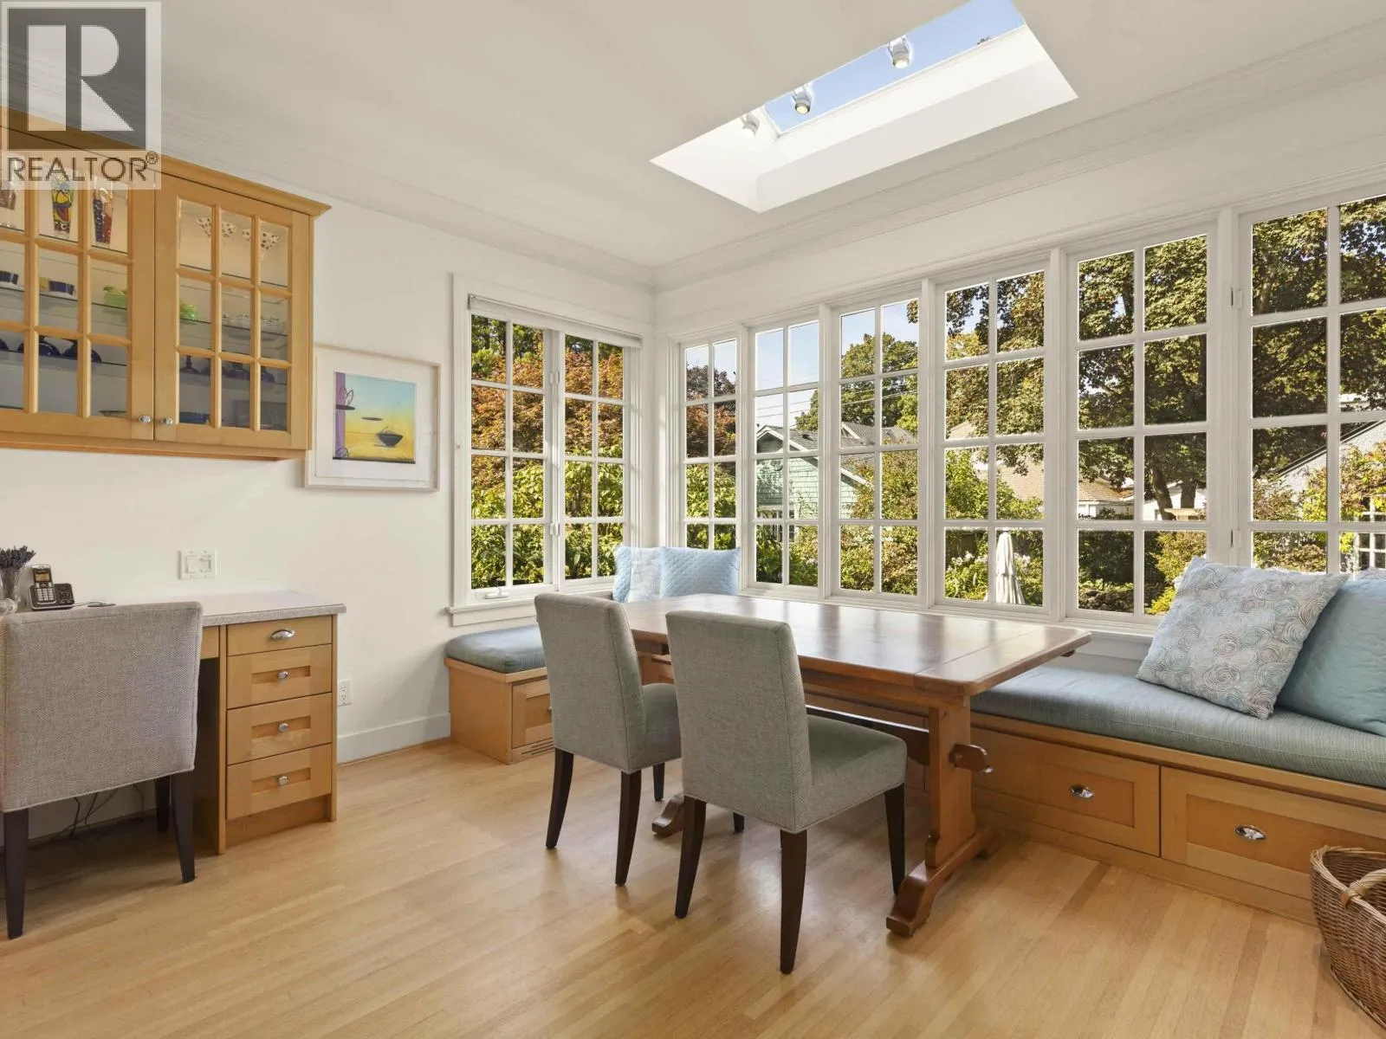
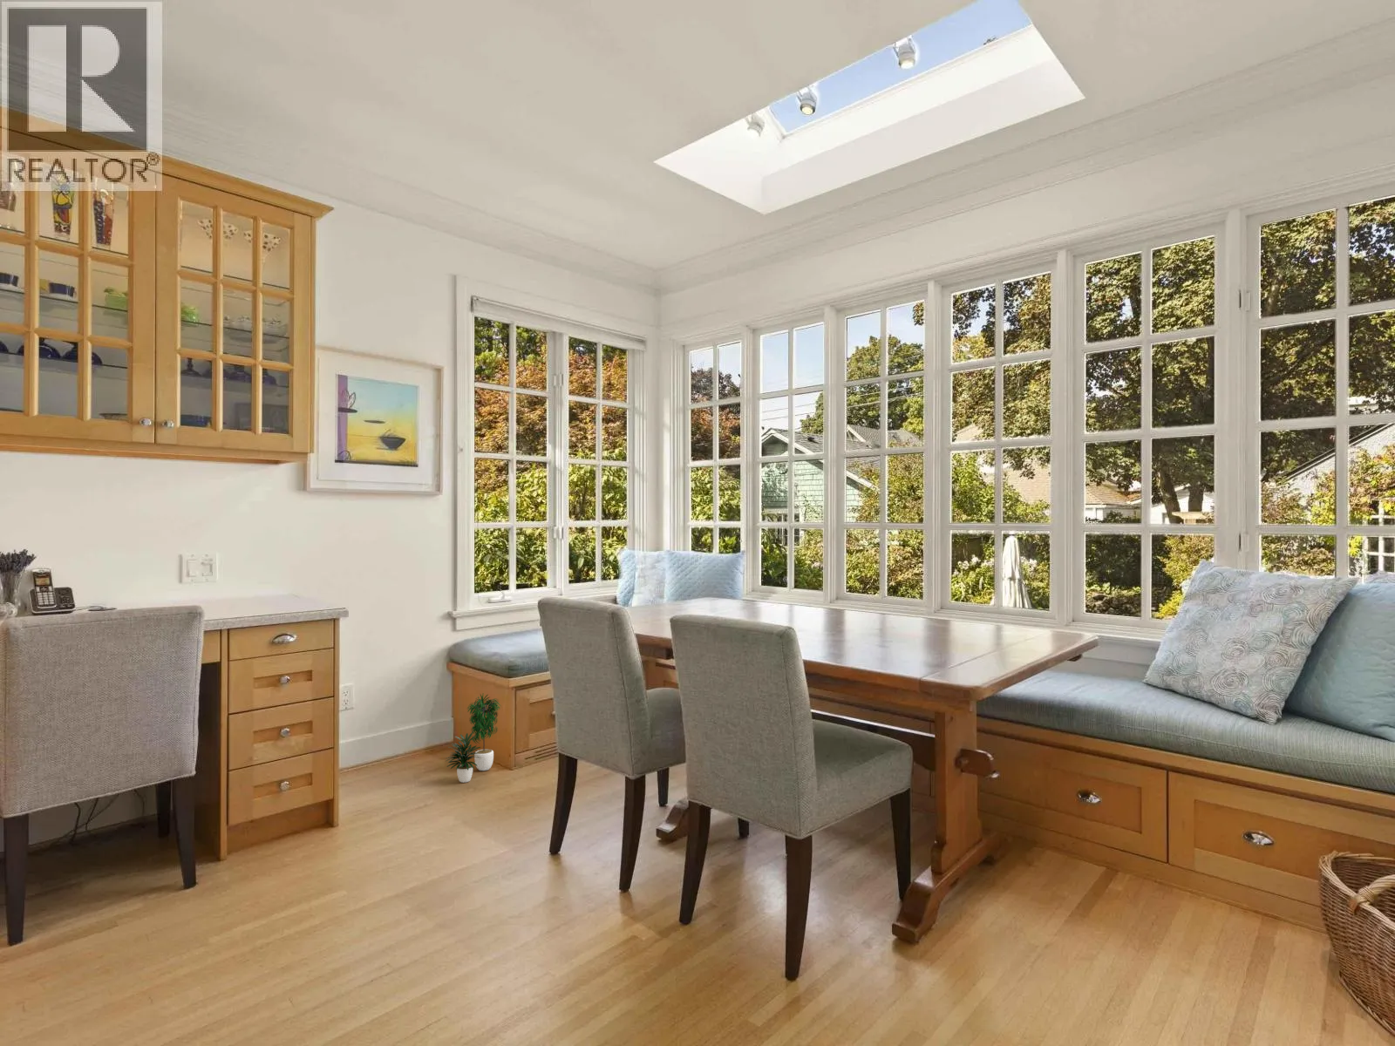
+ potted plant [445,693,501,783]
